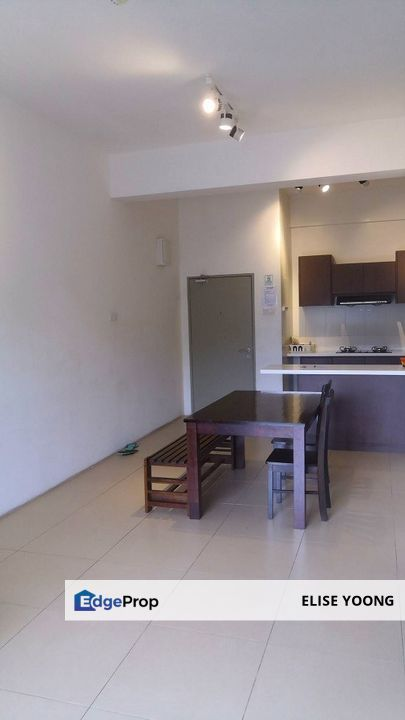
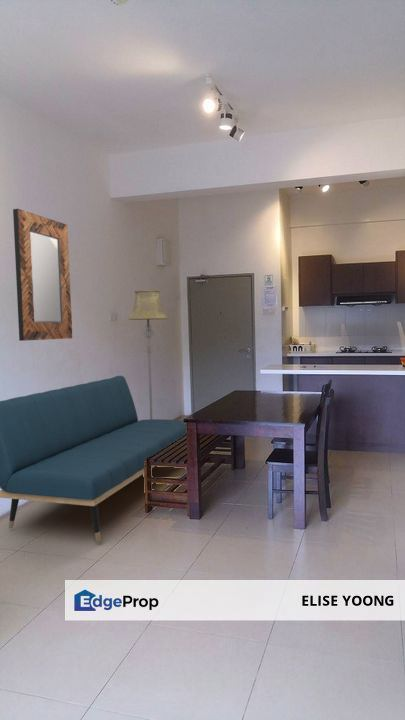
+ home mirror [12,208,73,342]
+ floor lamp [127,289,169,419]
+ sofa [0,375,186,543]
